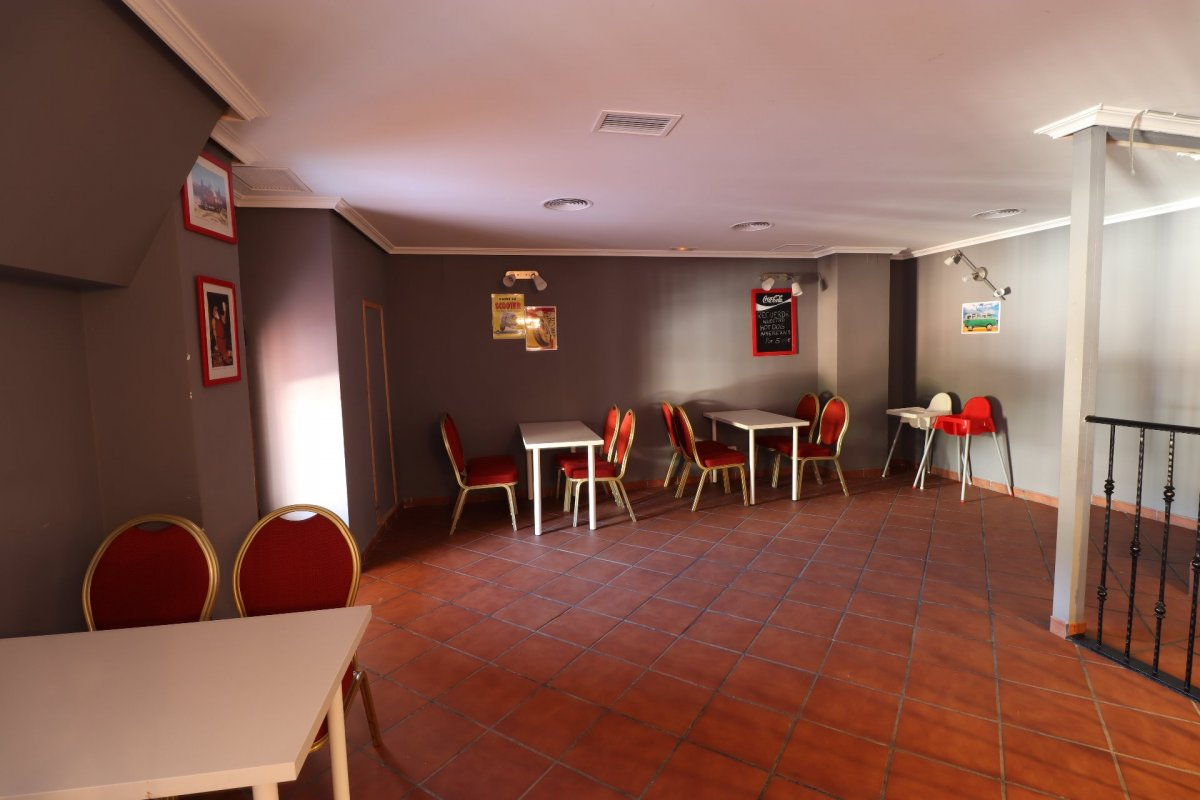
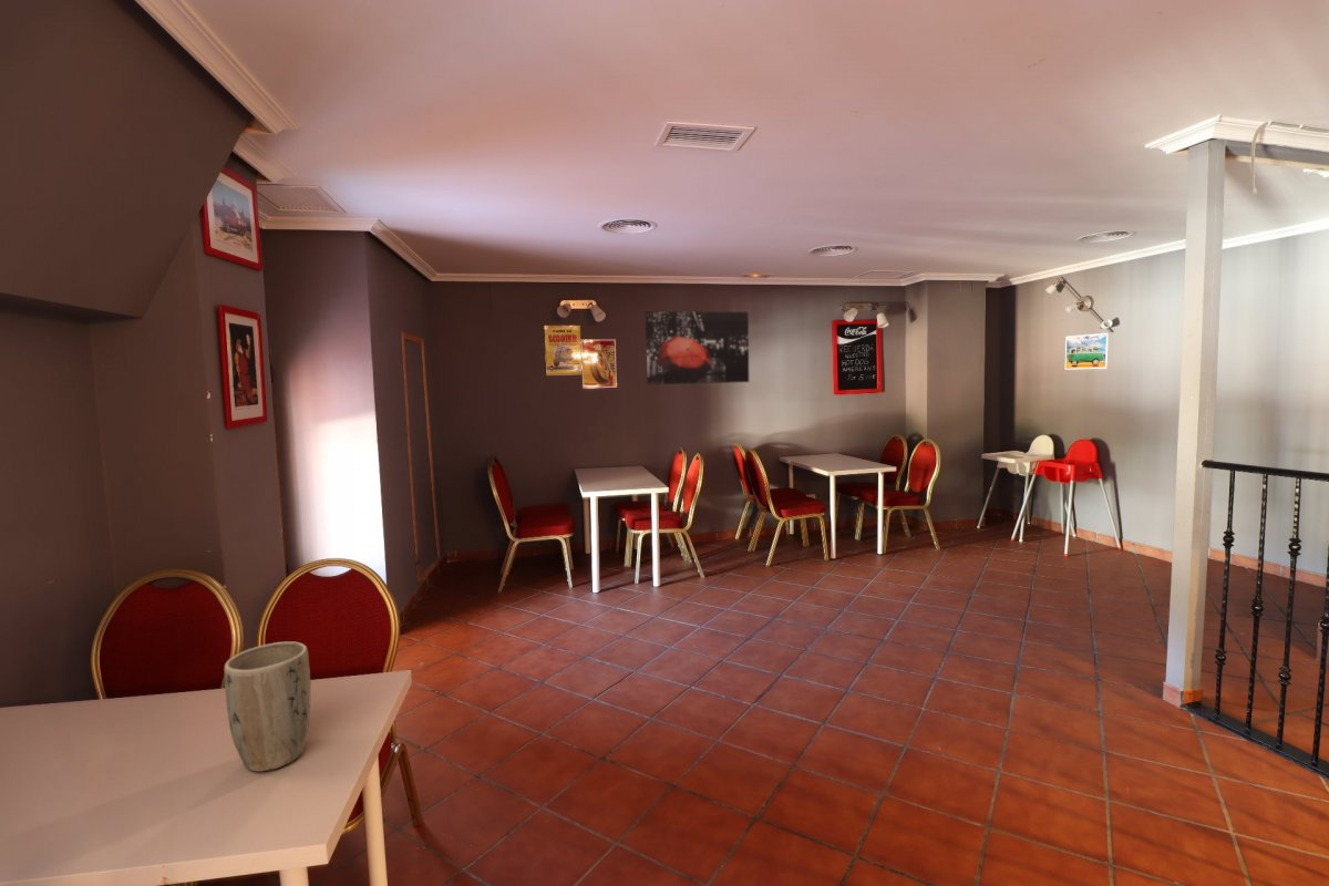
+ wall art [645,310,750,385]
+ plant pot [224,641,312,773]
